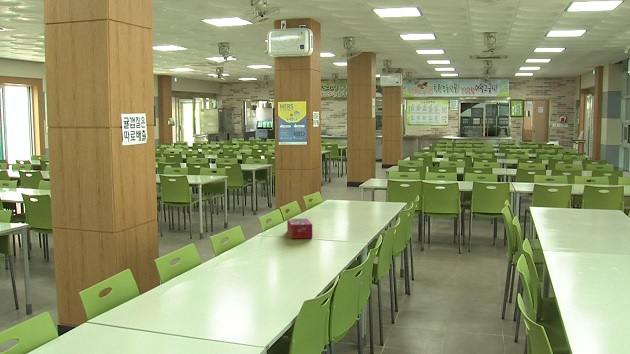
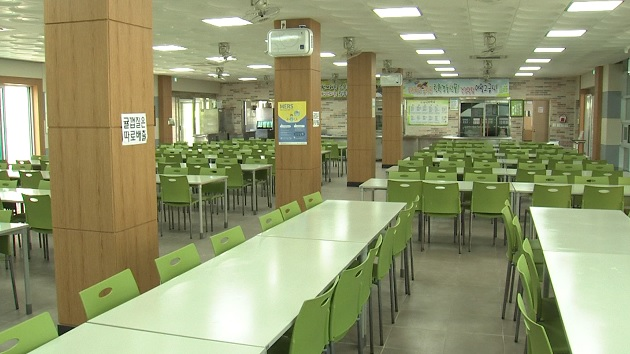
- tissue box [286,217,313,239]
